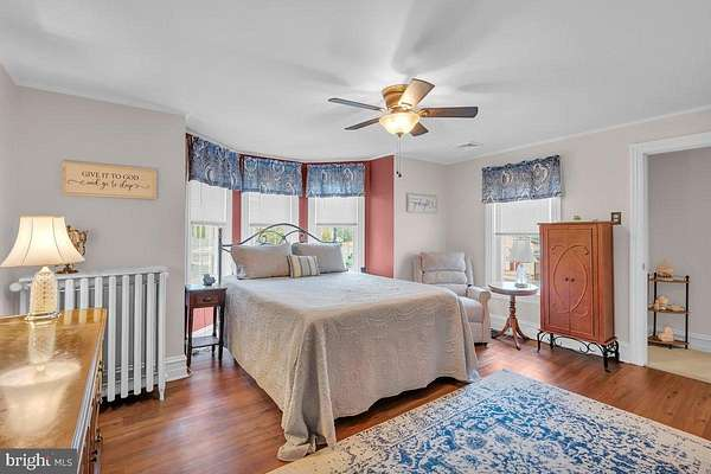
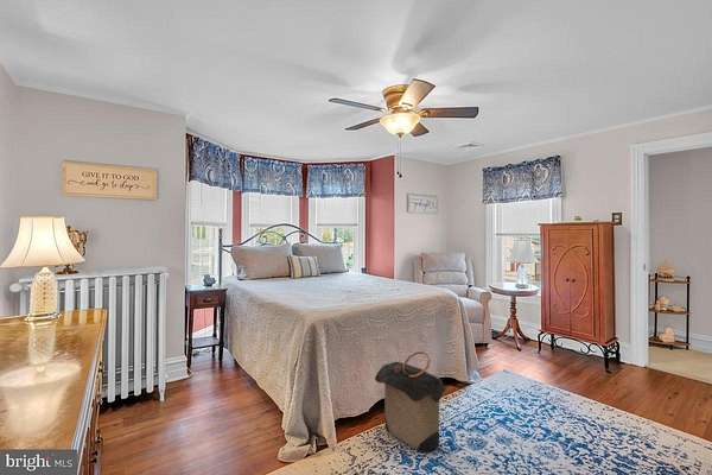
+ laundry hamper [374,350,449,454]
